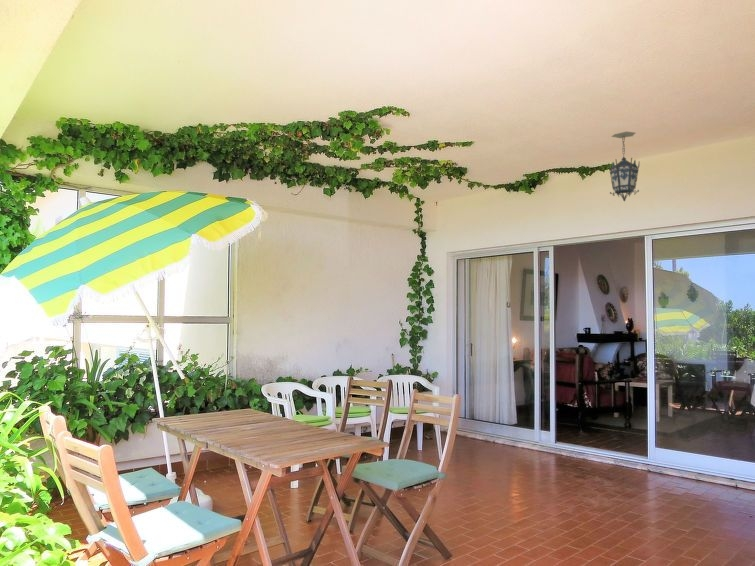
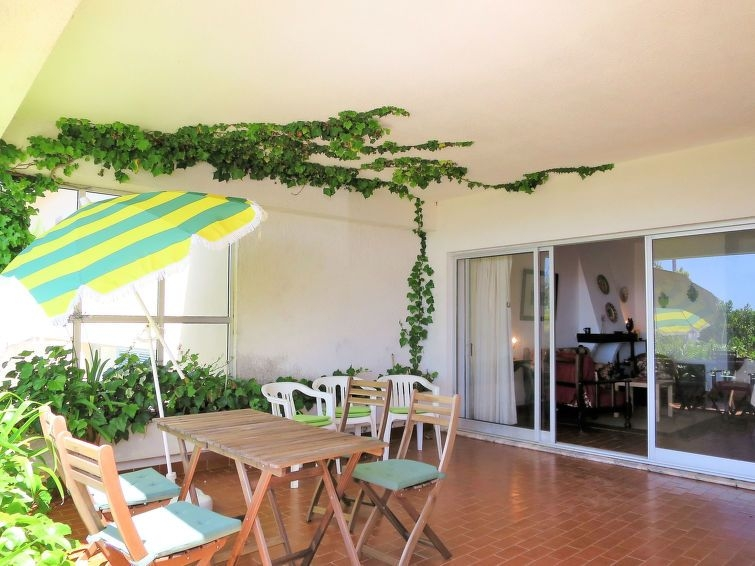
- hanging lantern [608,131,640,203]
